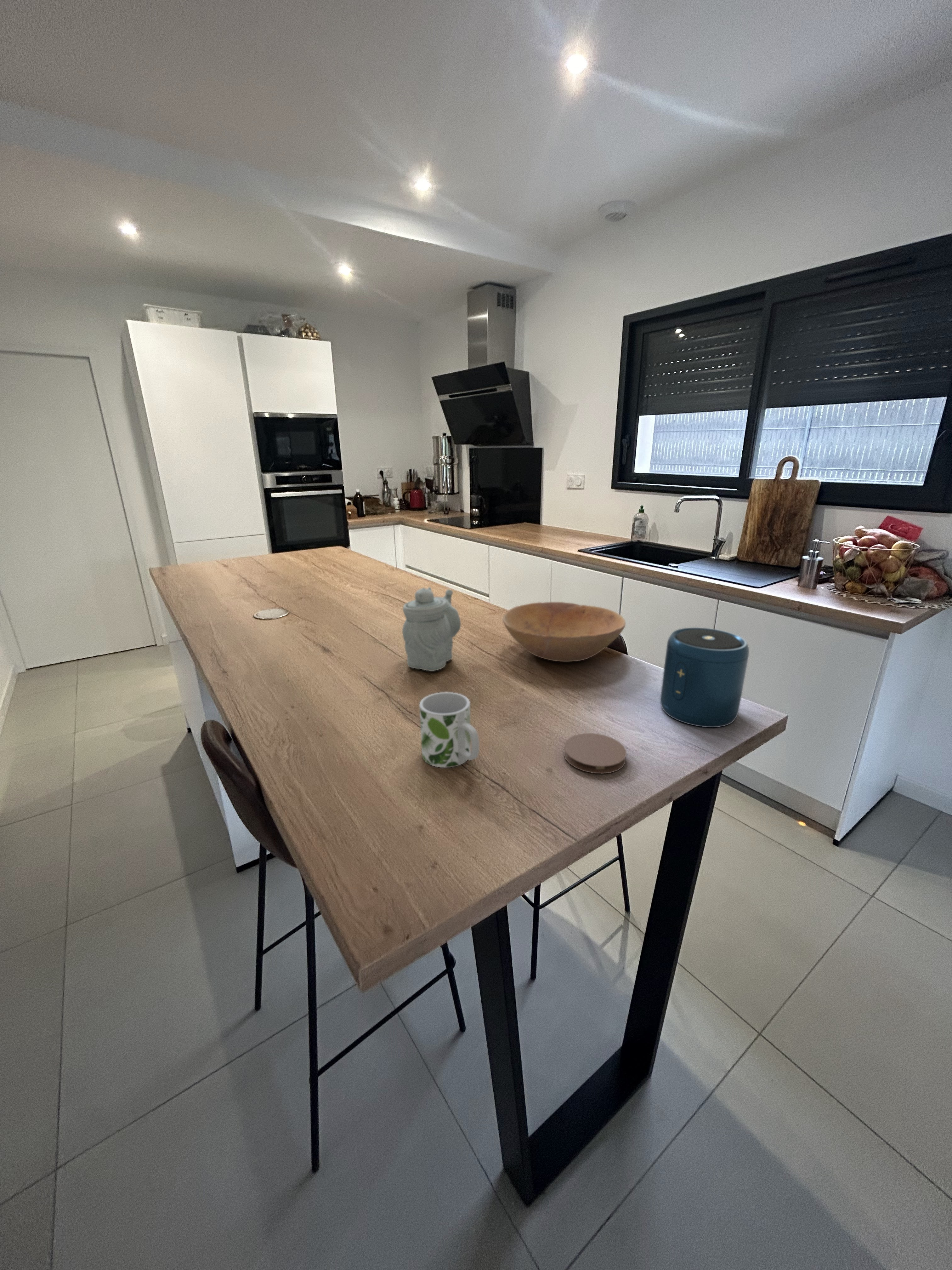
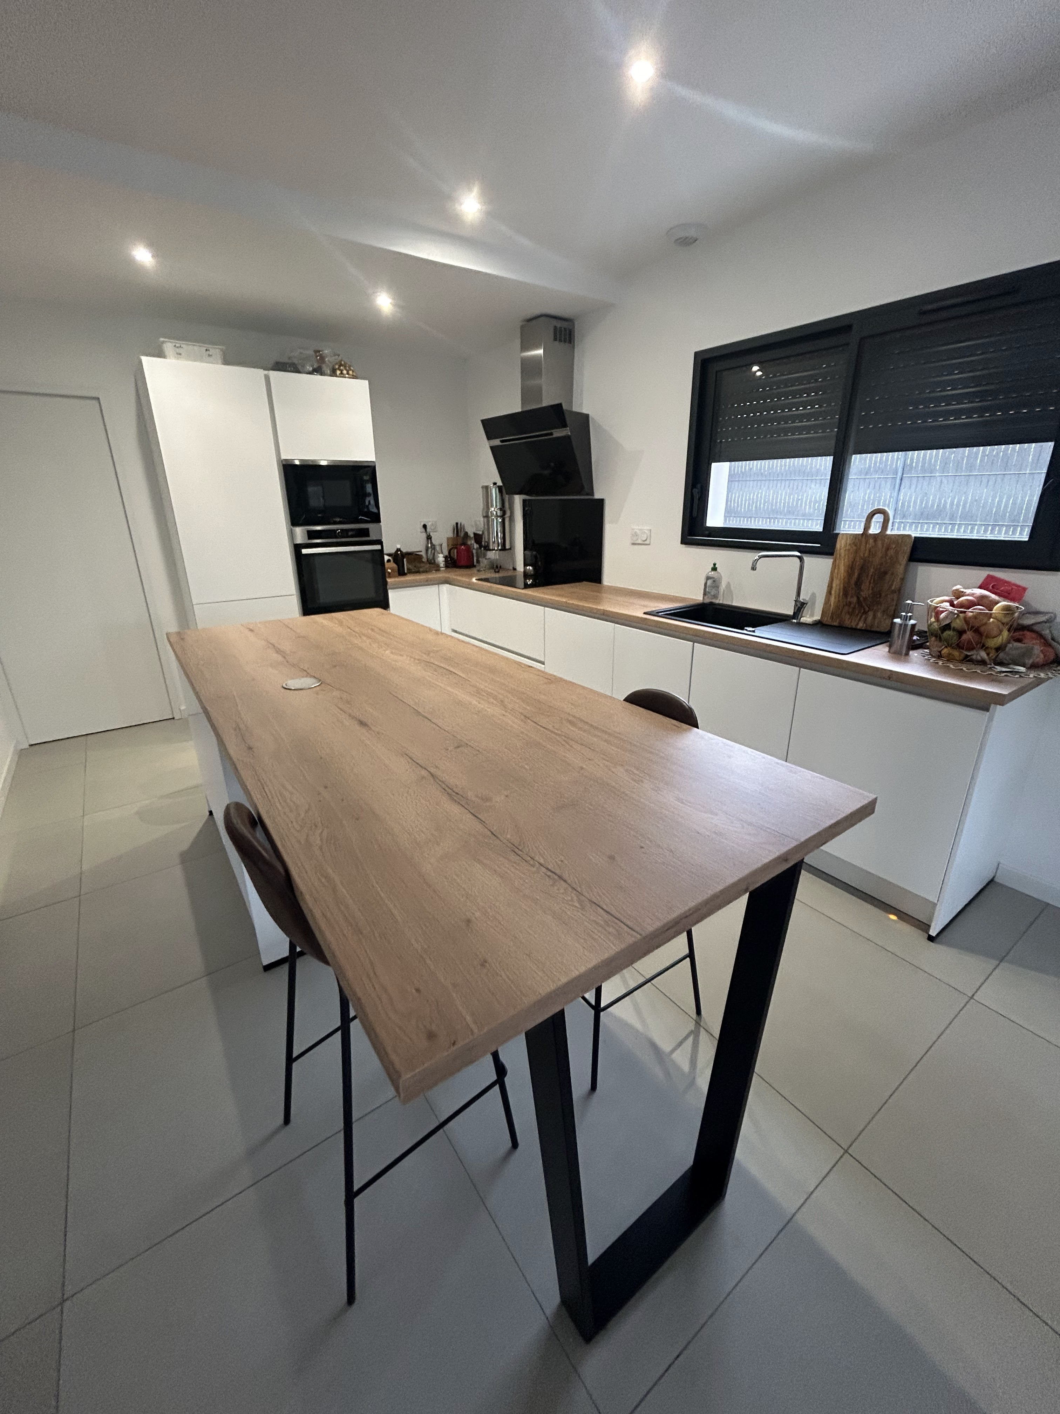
- coaster [563,733,626,774]
- teapot [402,587,461,671]
- mug [419,692,479,768]
- bowl [502,602,626,662]
- speaker [660,627,750,728]
